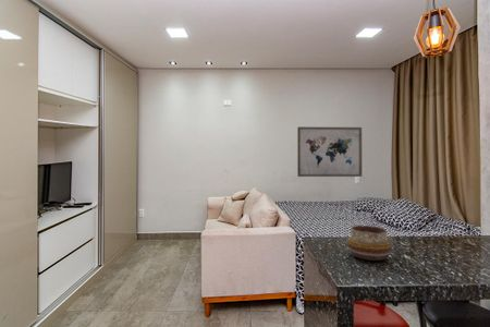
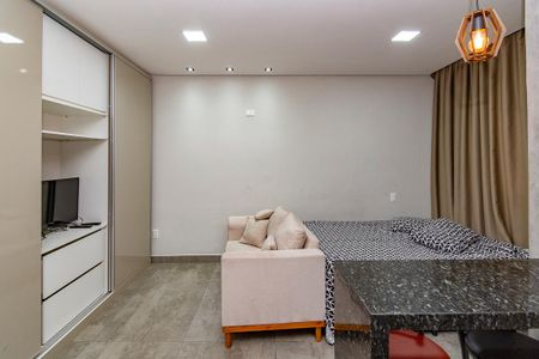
- decorative bowl [346,225,392,262]
- wall art [296,125,363,178]
